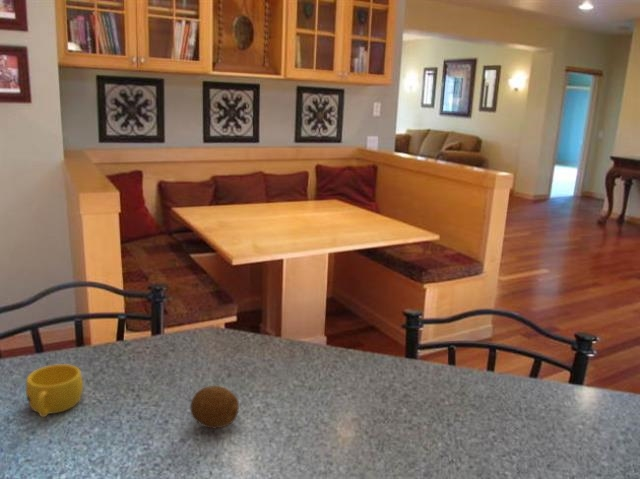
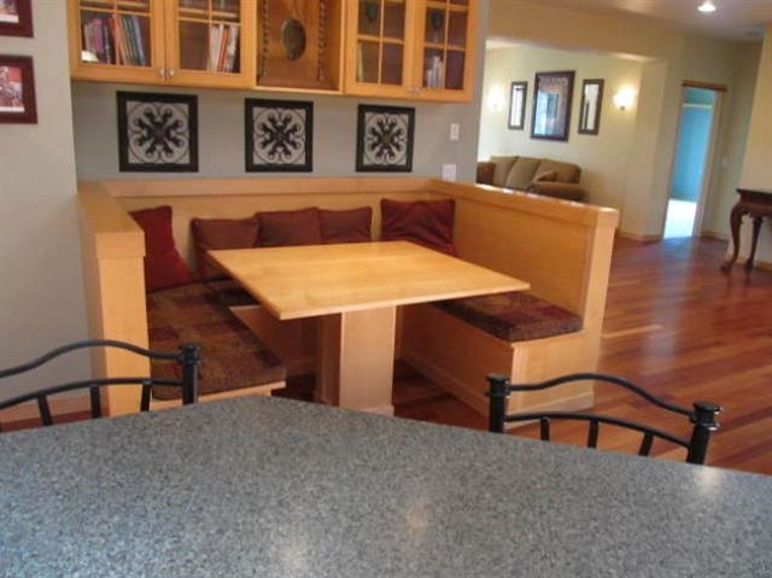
- fruit [189,385,240,429]
- cup [25,363,84,418]
